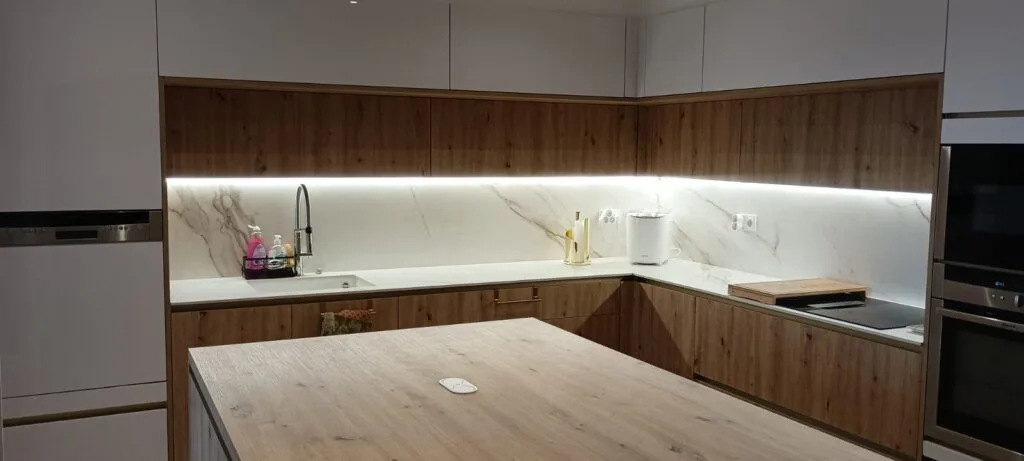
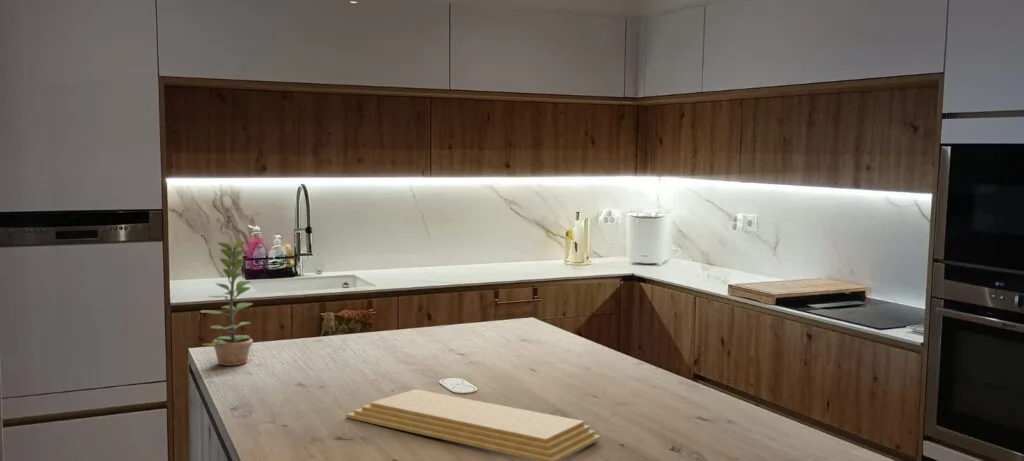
+ cutting board [345,388,601,461]
+ plant [200,240,254,367]
